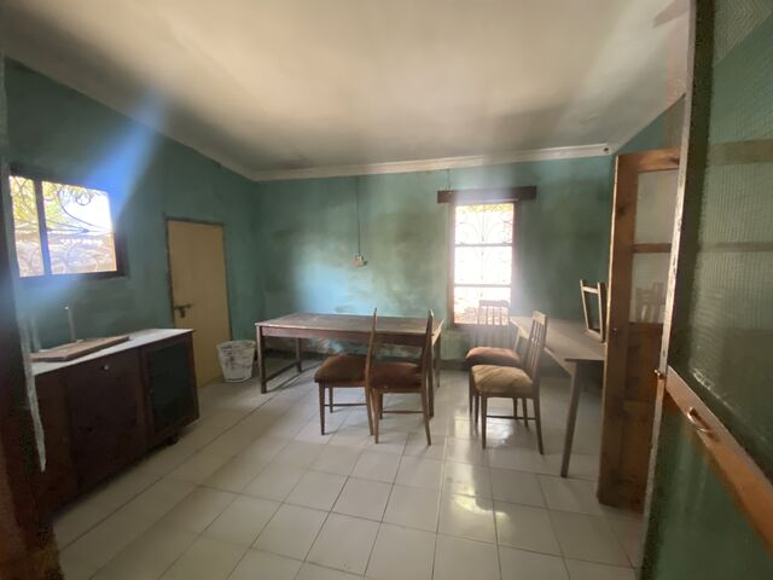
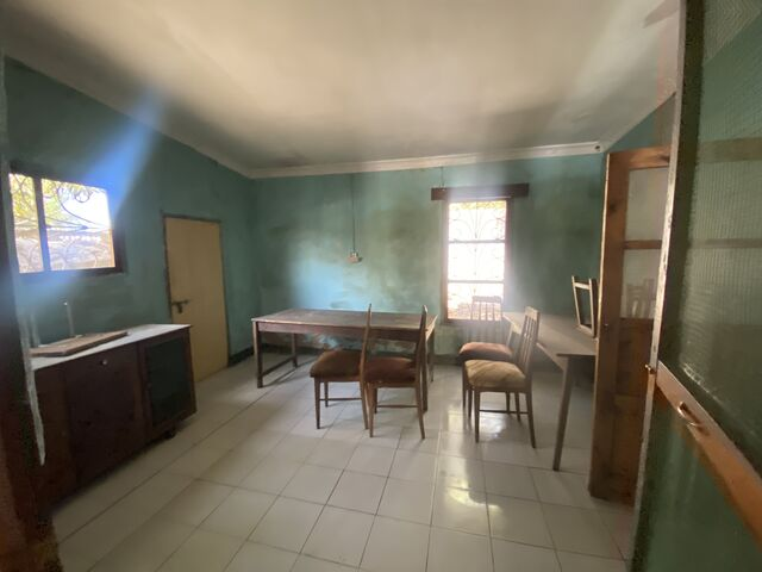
- bucket [215,338,258,383]
